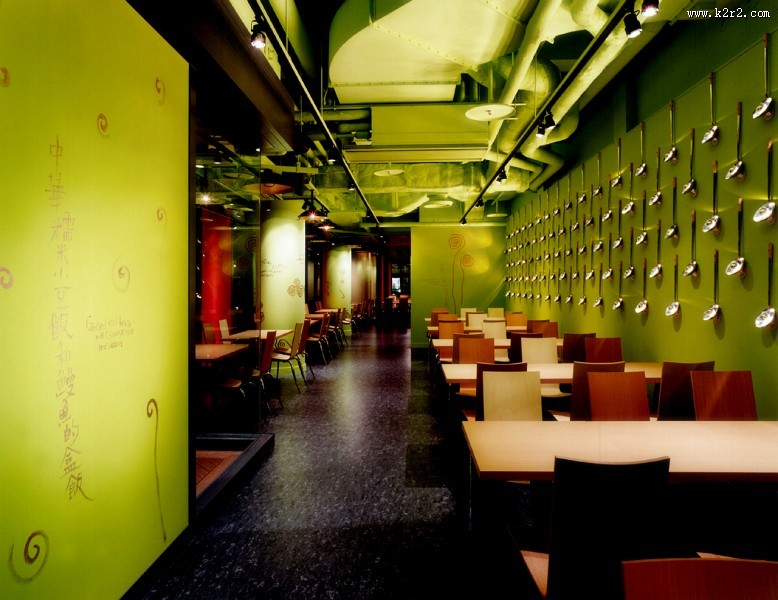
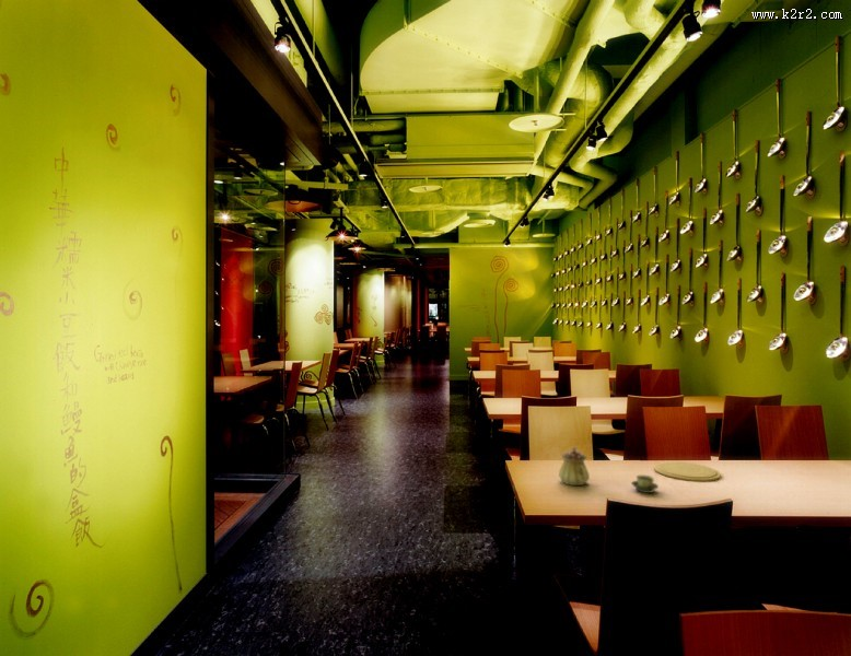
+ teapot [558,445,591,487]
+ cup [630,473,660,494]
+ plate [653,460,722,482]
